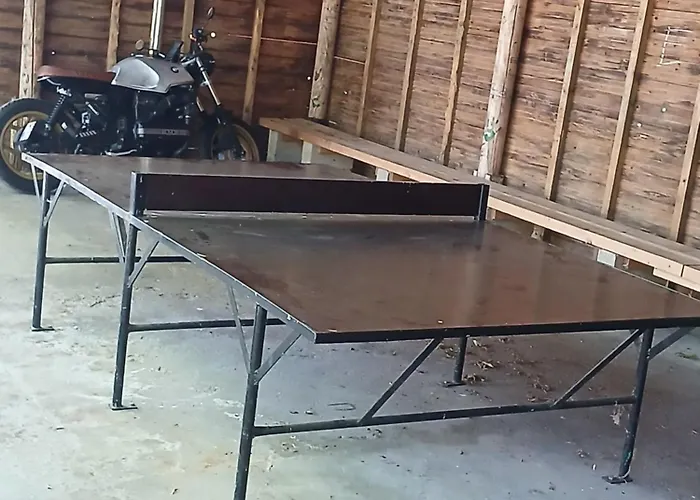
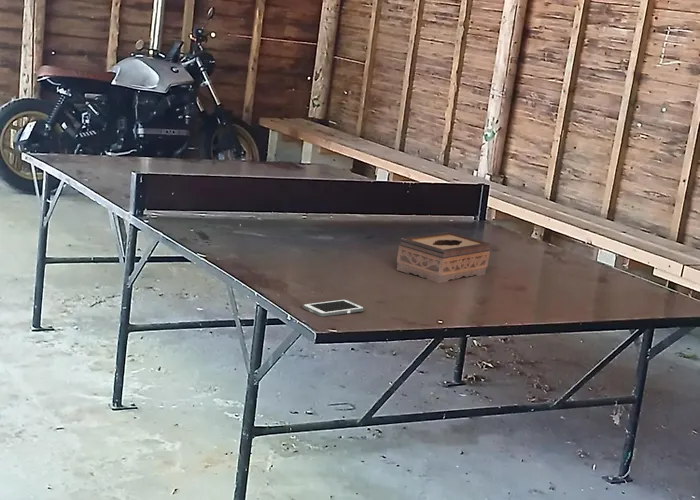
+ tissue box [396,231,491,284]
+ cell phone [302,298,365,318]
